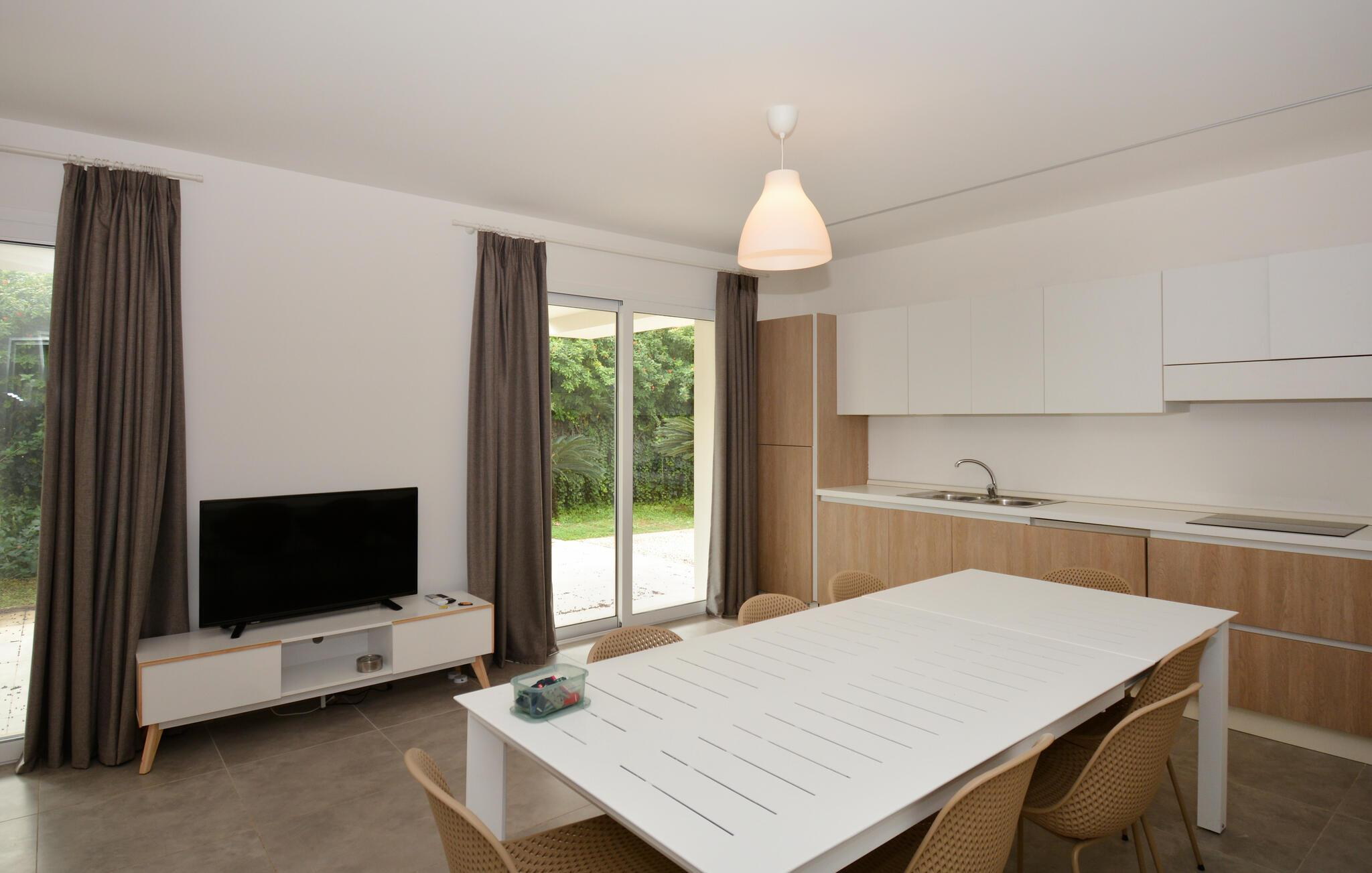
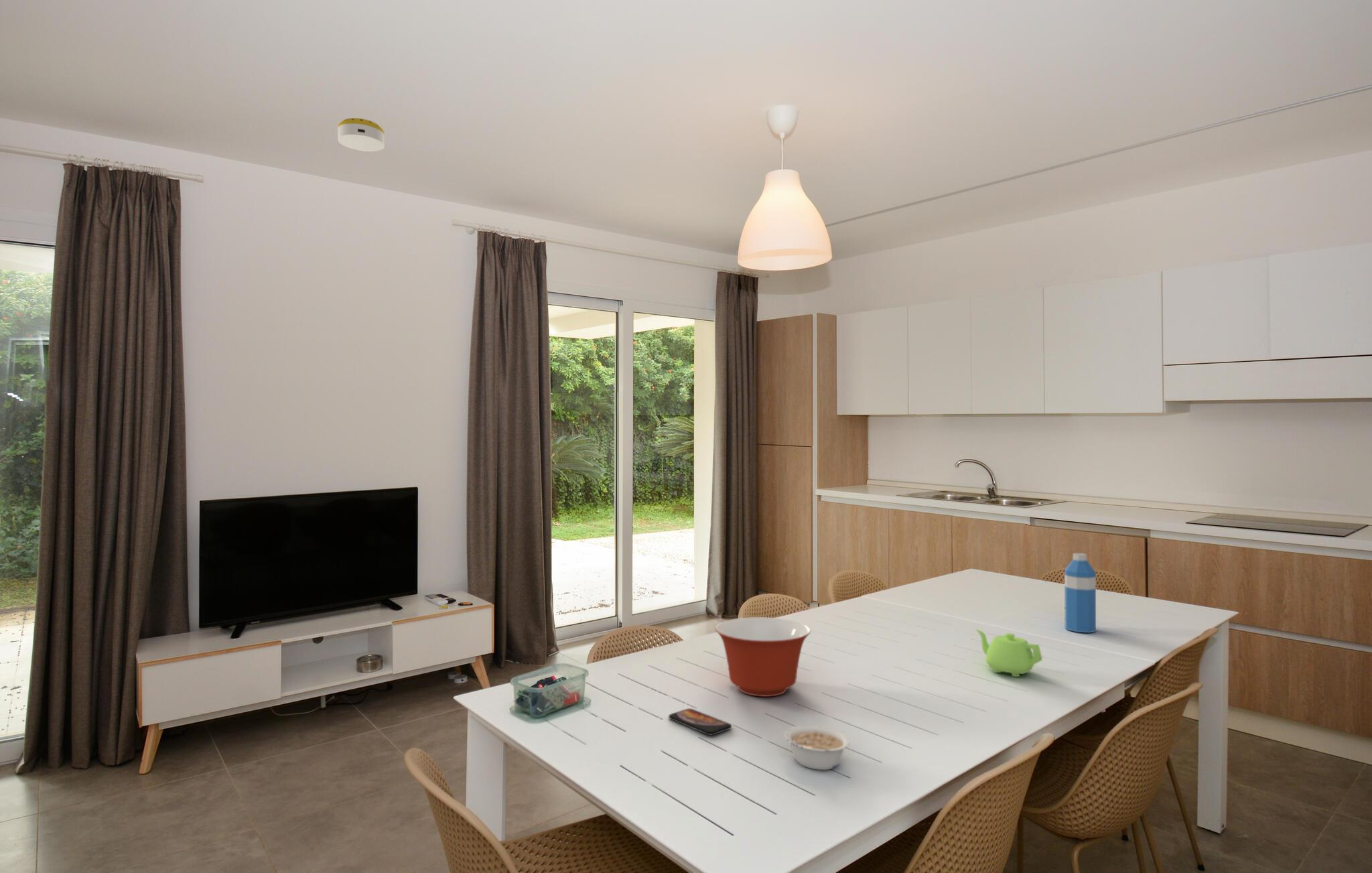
+ legume [784,725,850,770]
+ smartphone [668,708,732,736]
+ smoke detector [337,117,385,152]
+ teapot [975,629,1043,677]
+ water bottle [1064,553,1097,634]
+ mixing bowl [715,616,811,697]
